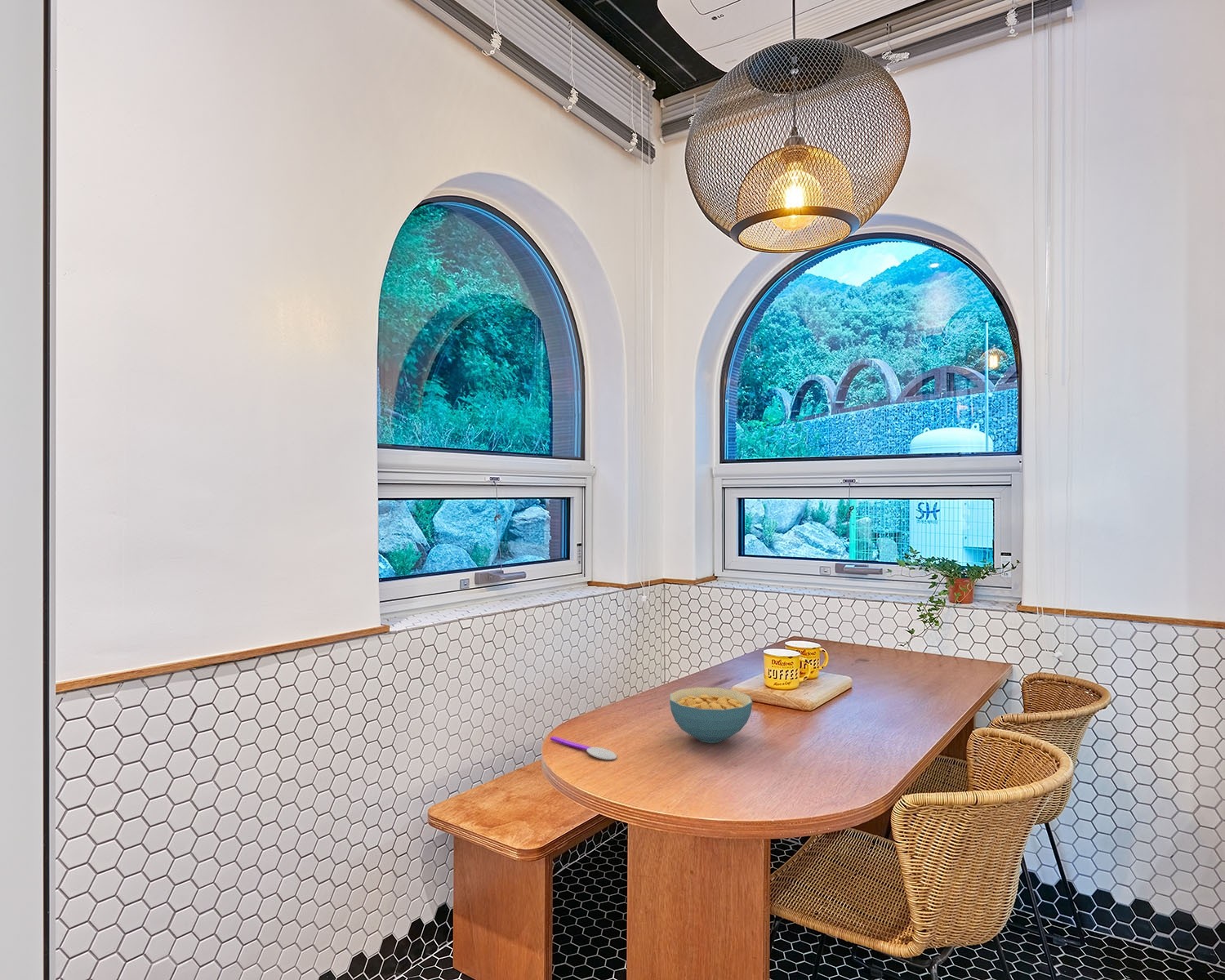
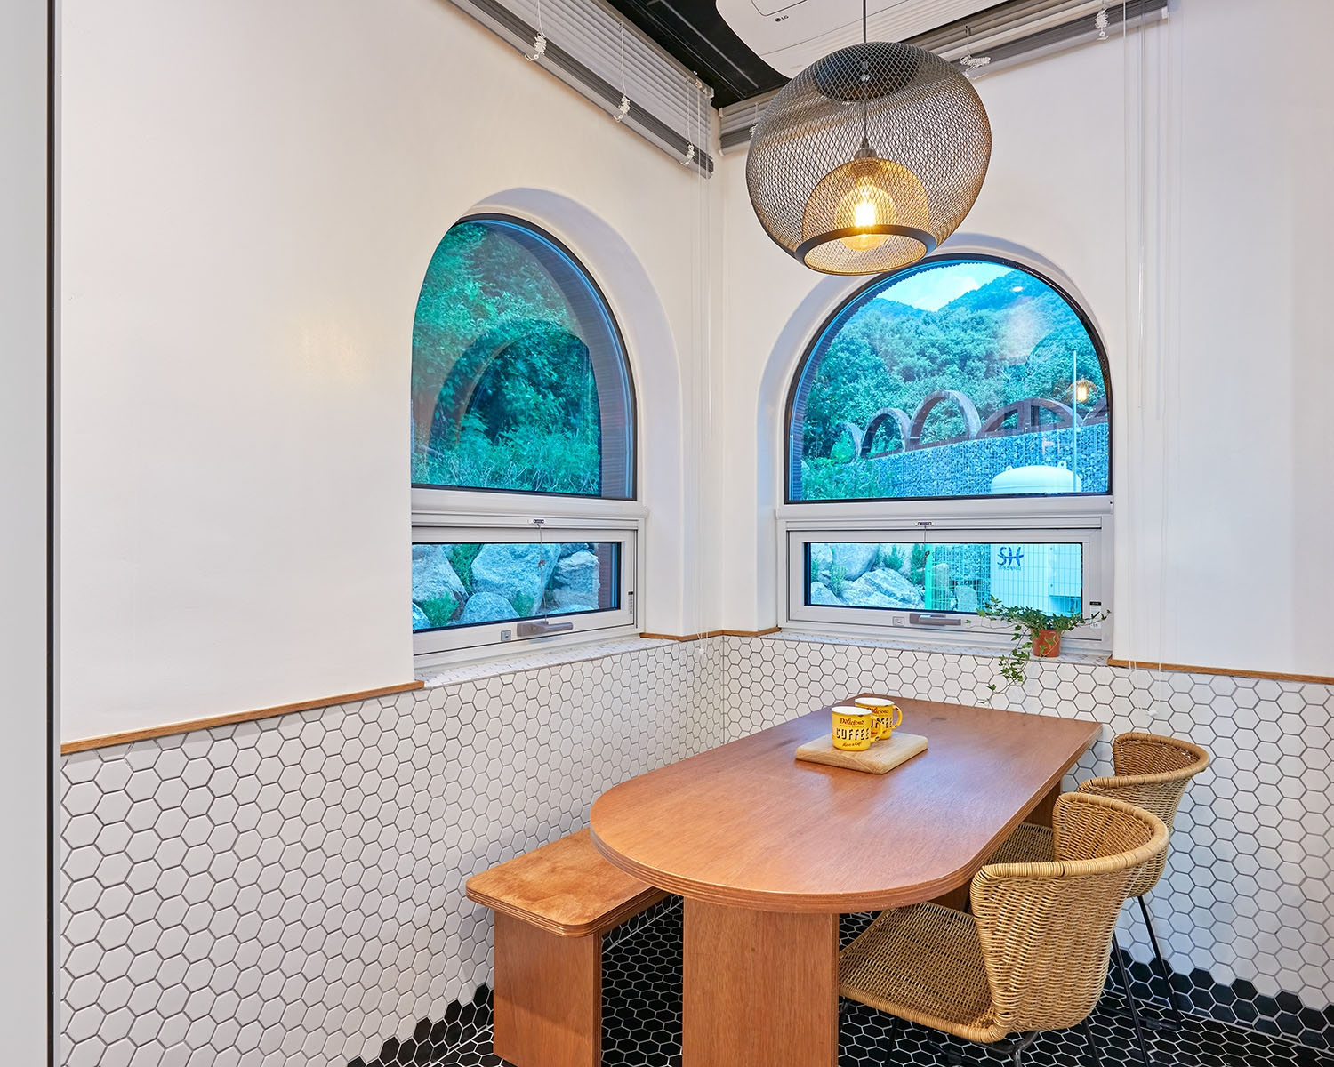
- cereal bowl [669,687,753,744]
- spoon [550,736,617,760]
